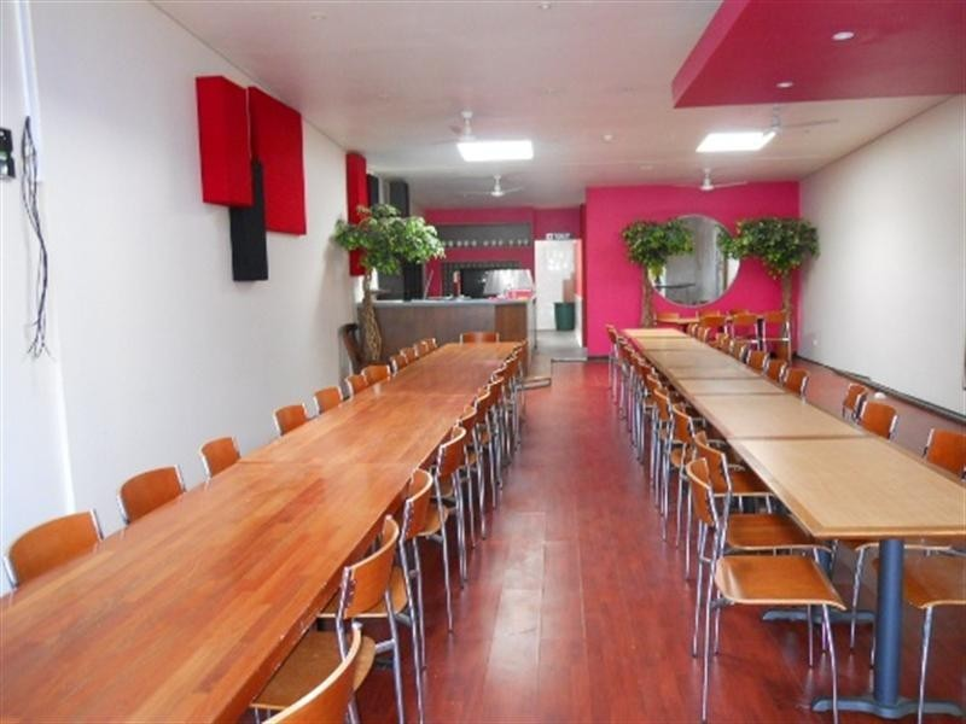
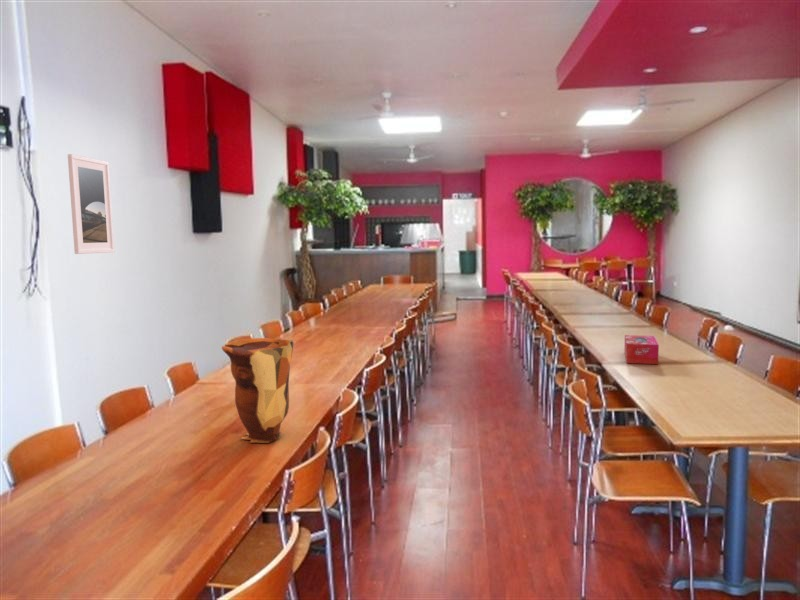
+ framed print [67,153,115,255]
+ decorative vase [221,337,294,444]
+ tissue box [623,334,660,365]
